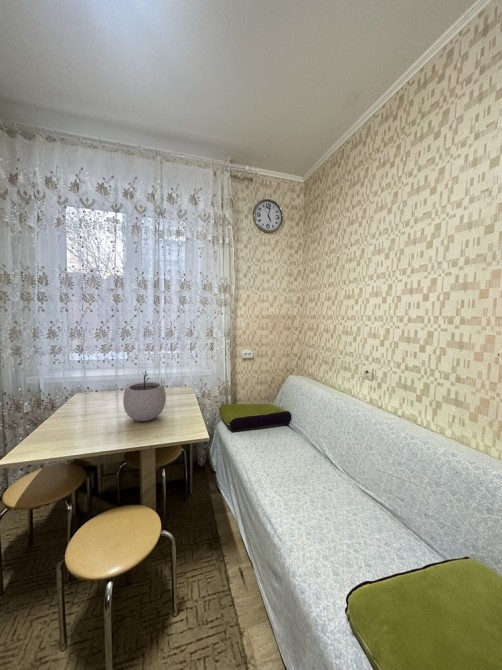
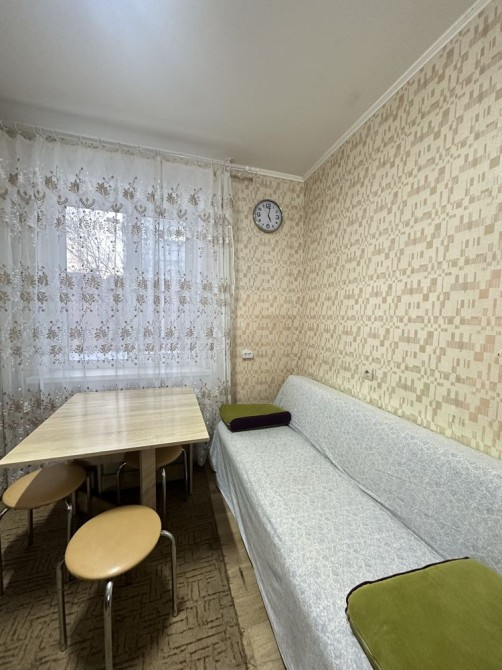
- plant pot [122,370,167,422]
